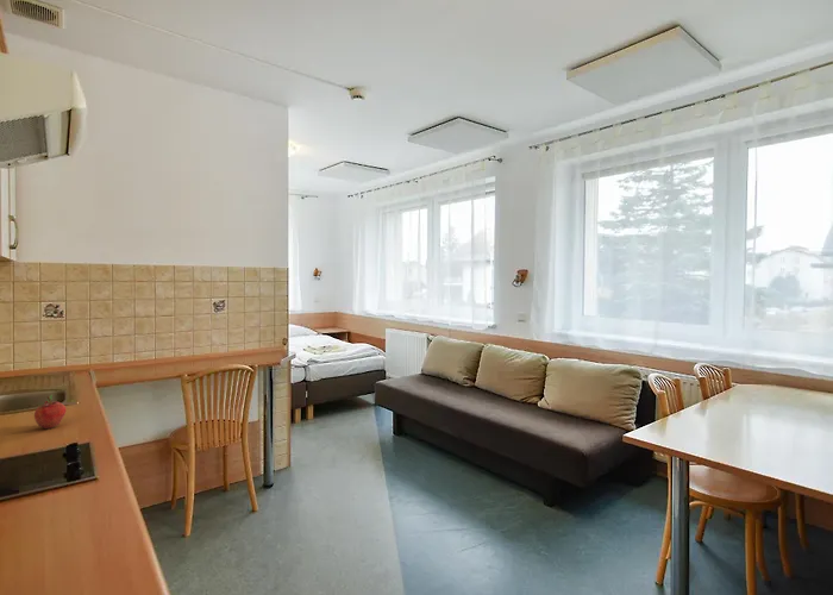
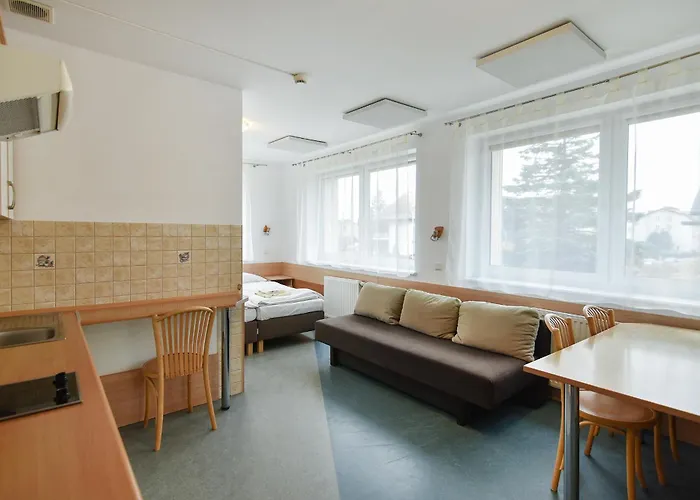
- fruit [33,394,68,430]
